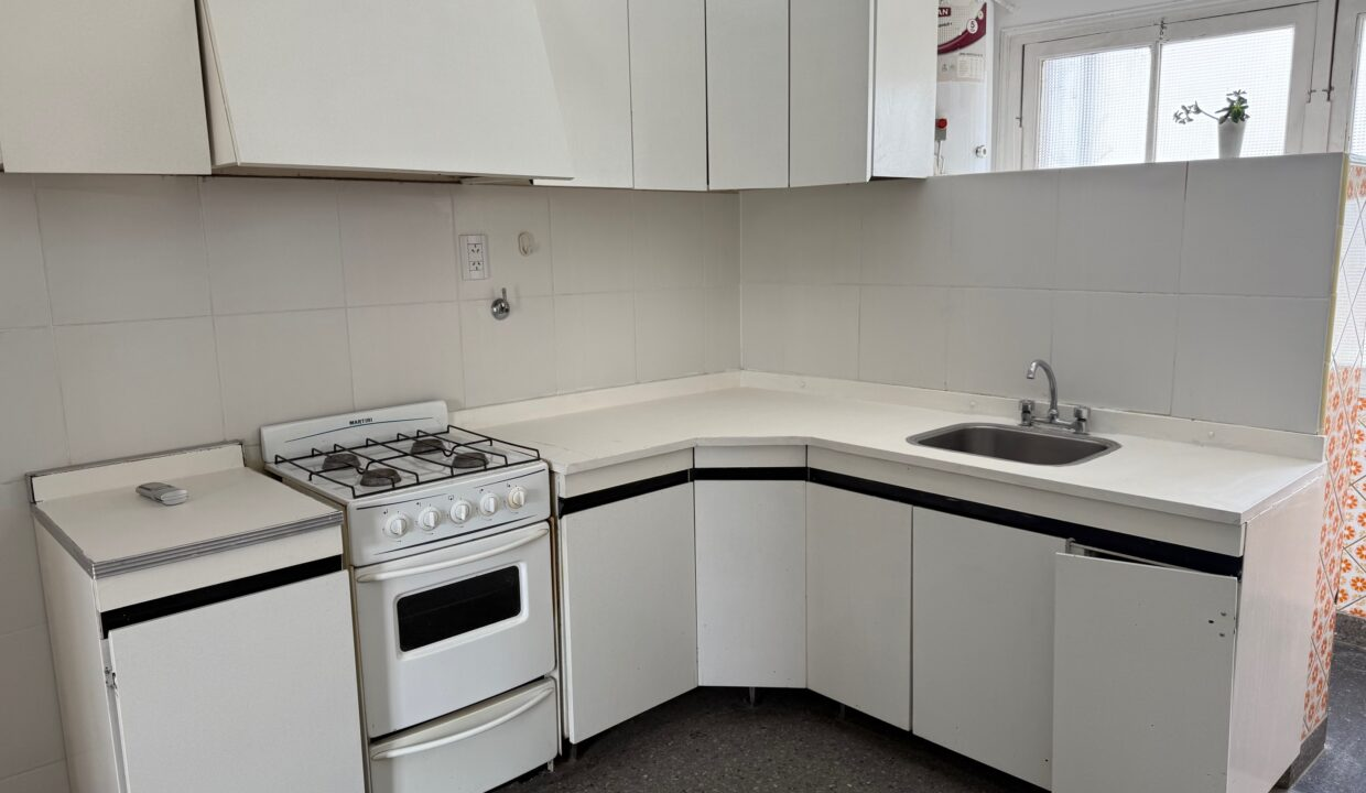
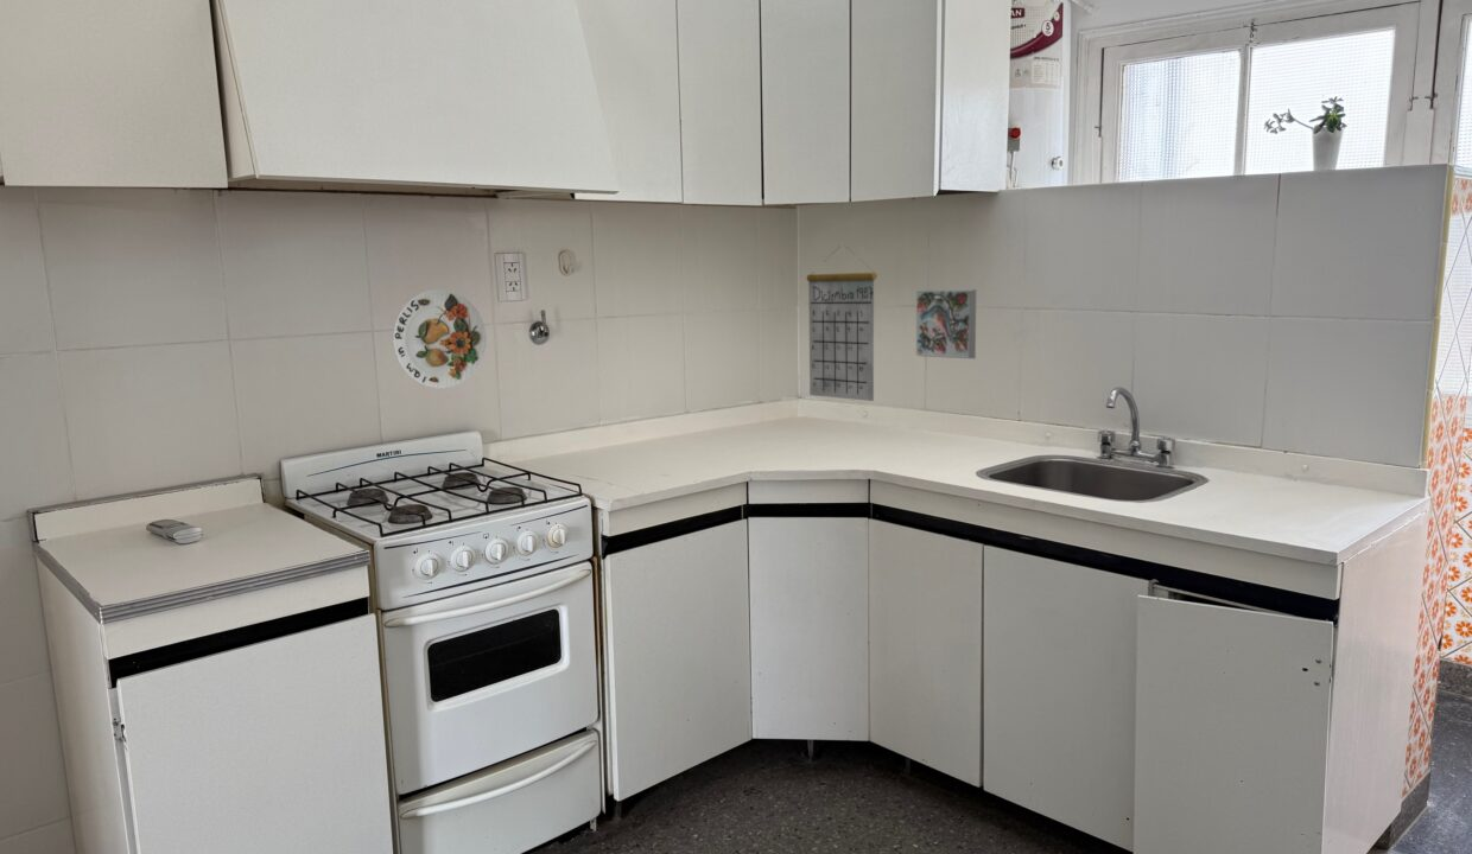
+ decorative plate [392,288,487,389]
+ calendar [805,246,878,402]
+ decorative tile [915,288,977,359]
